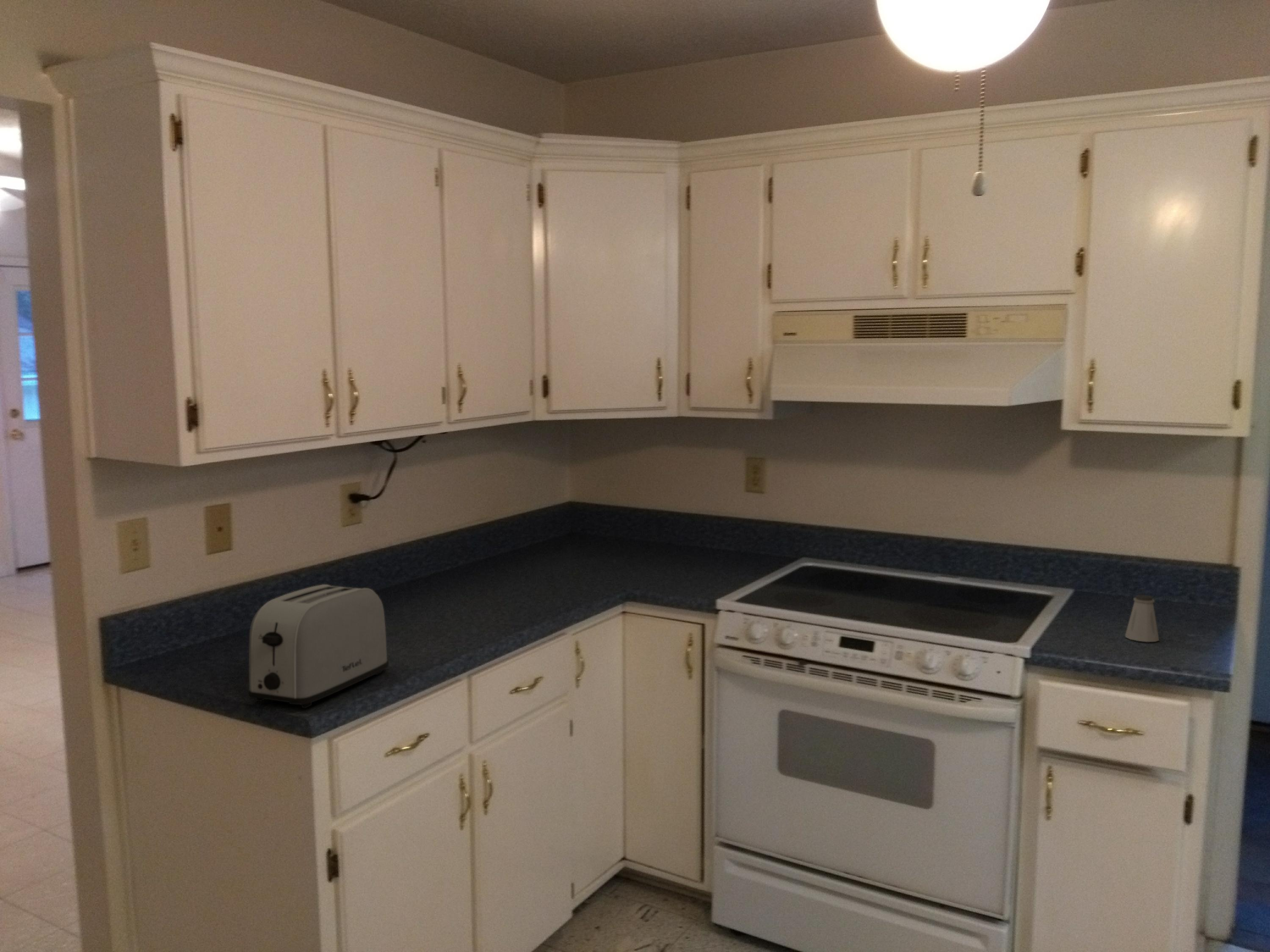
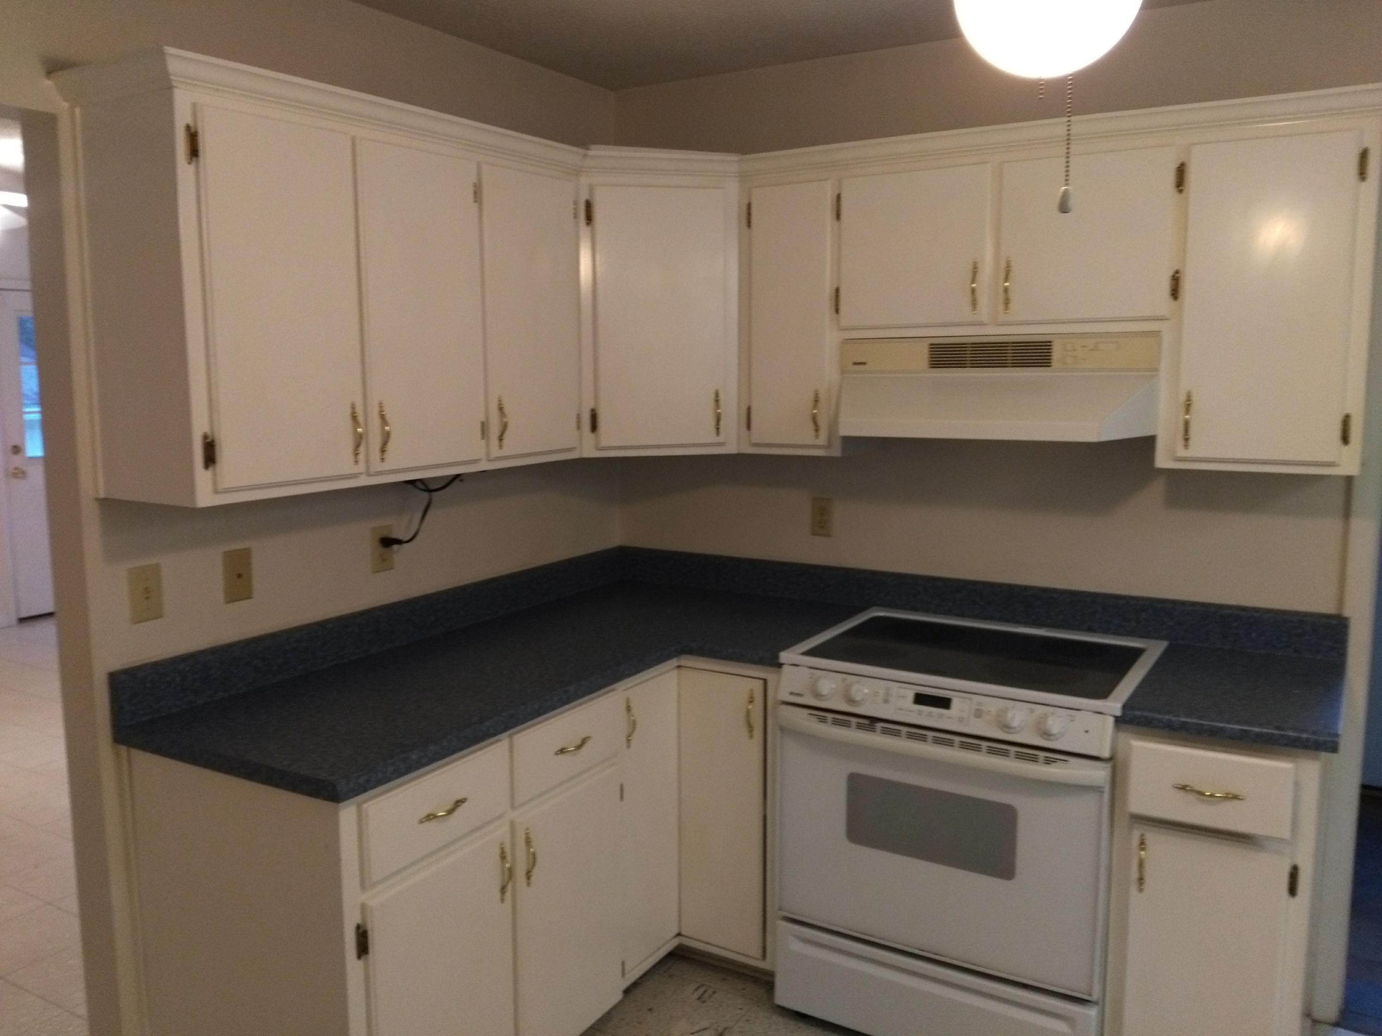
- toaster [247,584,389,709]
- saltshaker [1125,594,1160,642]
